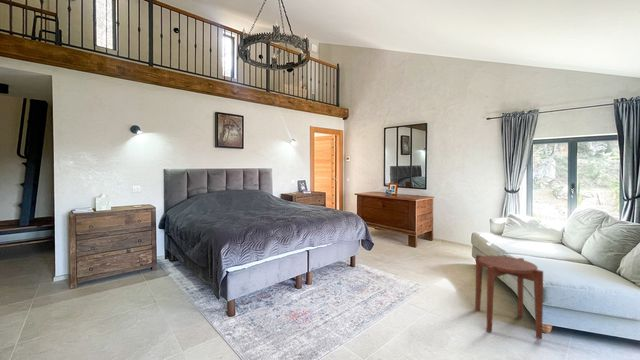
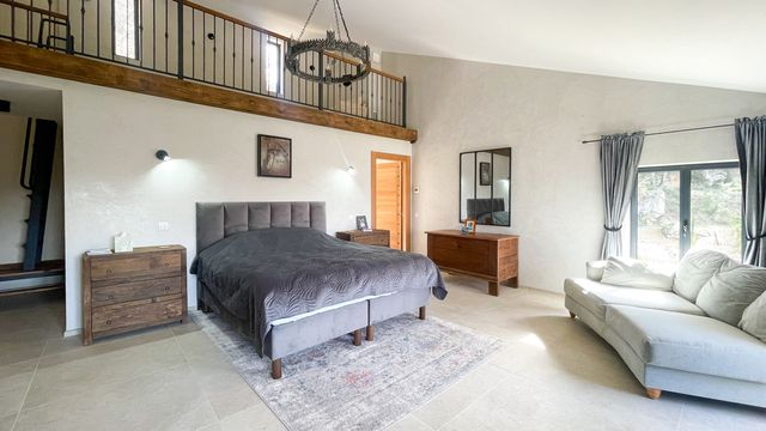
- side table [474,254,544,340]
